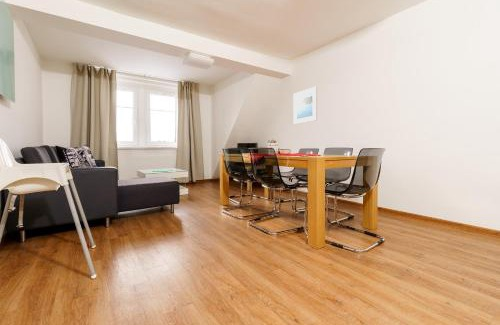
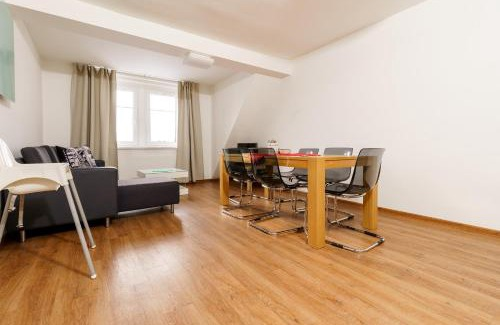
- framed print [292,85,318,125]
